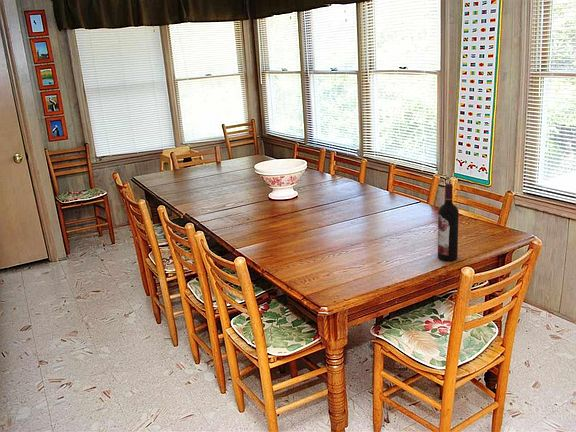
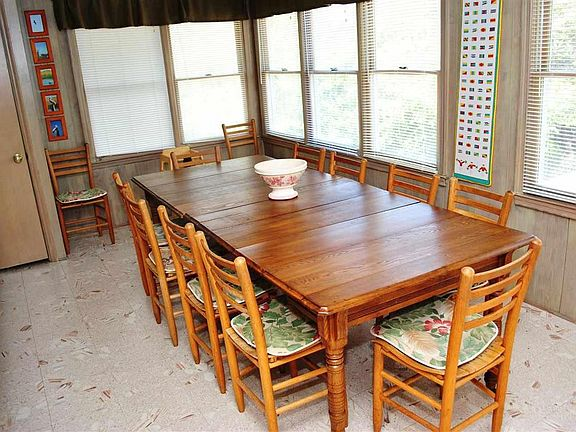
- wine bottle [437,183,460,262]
